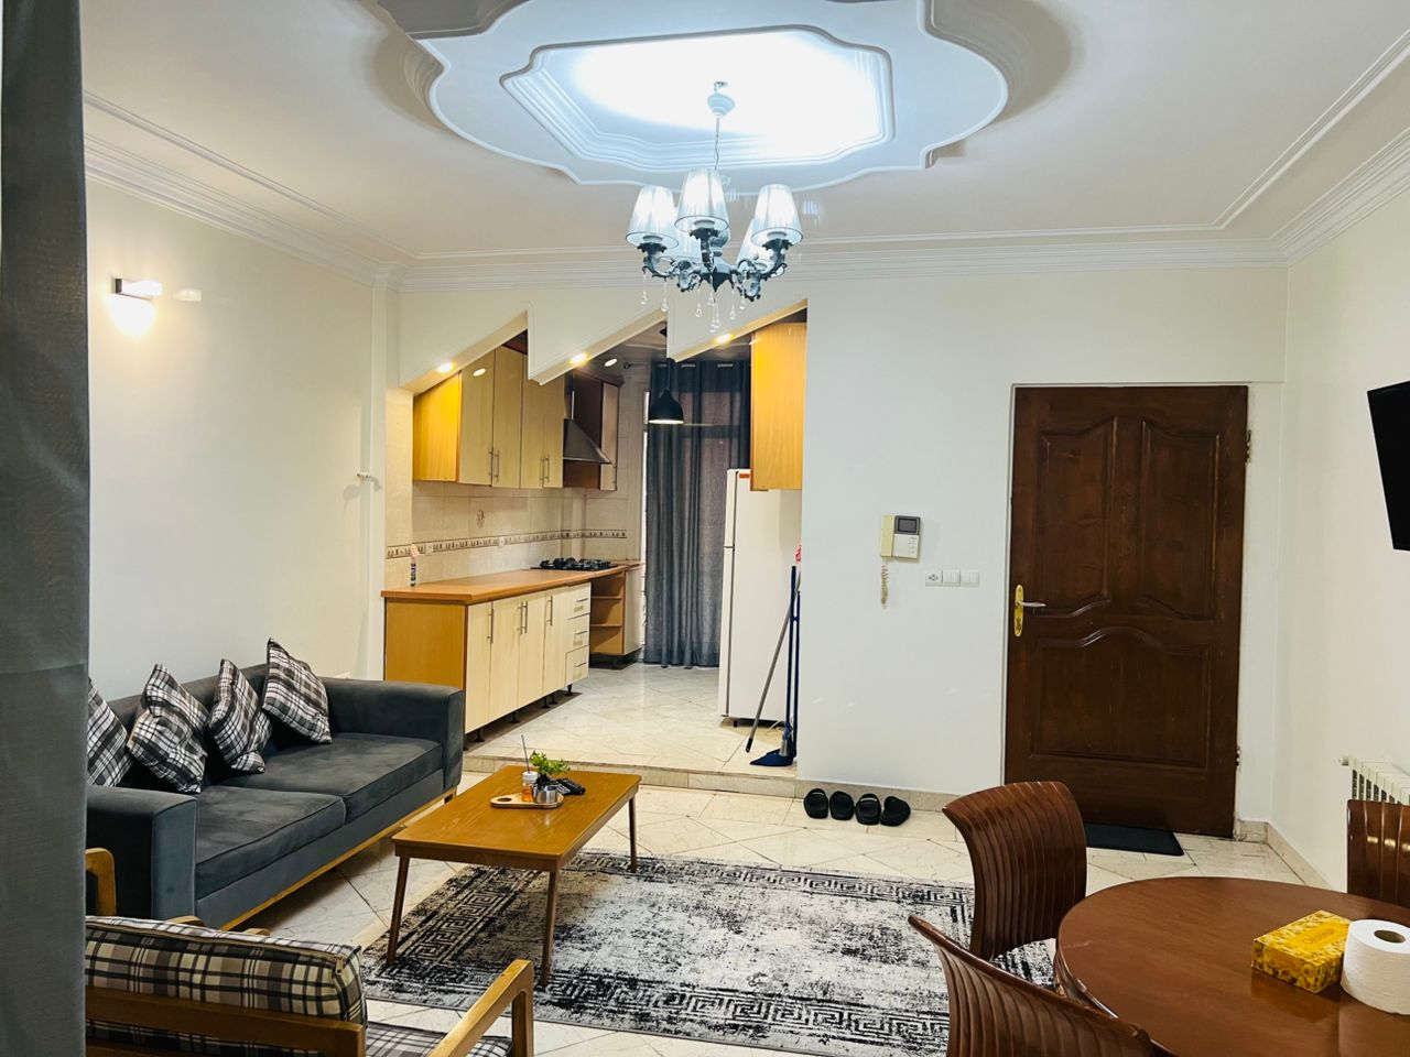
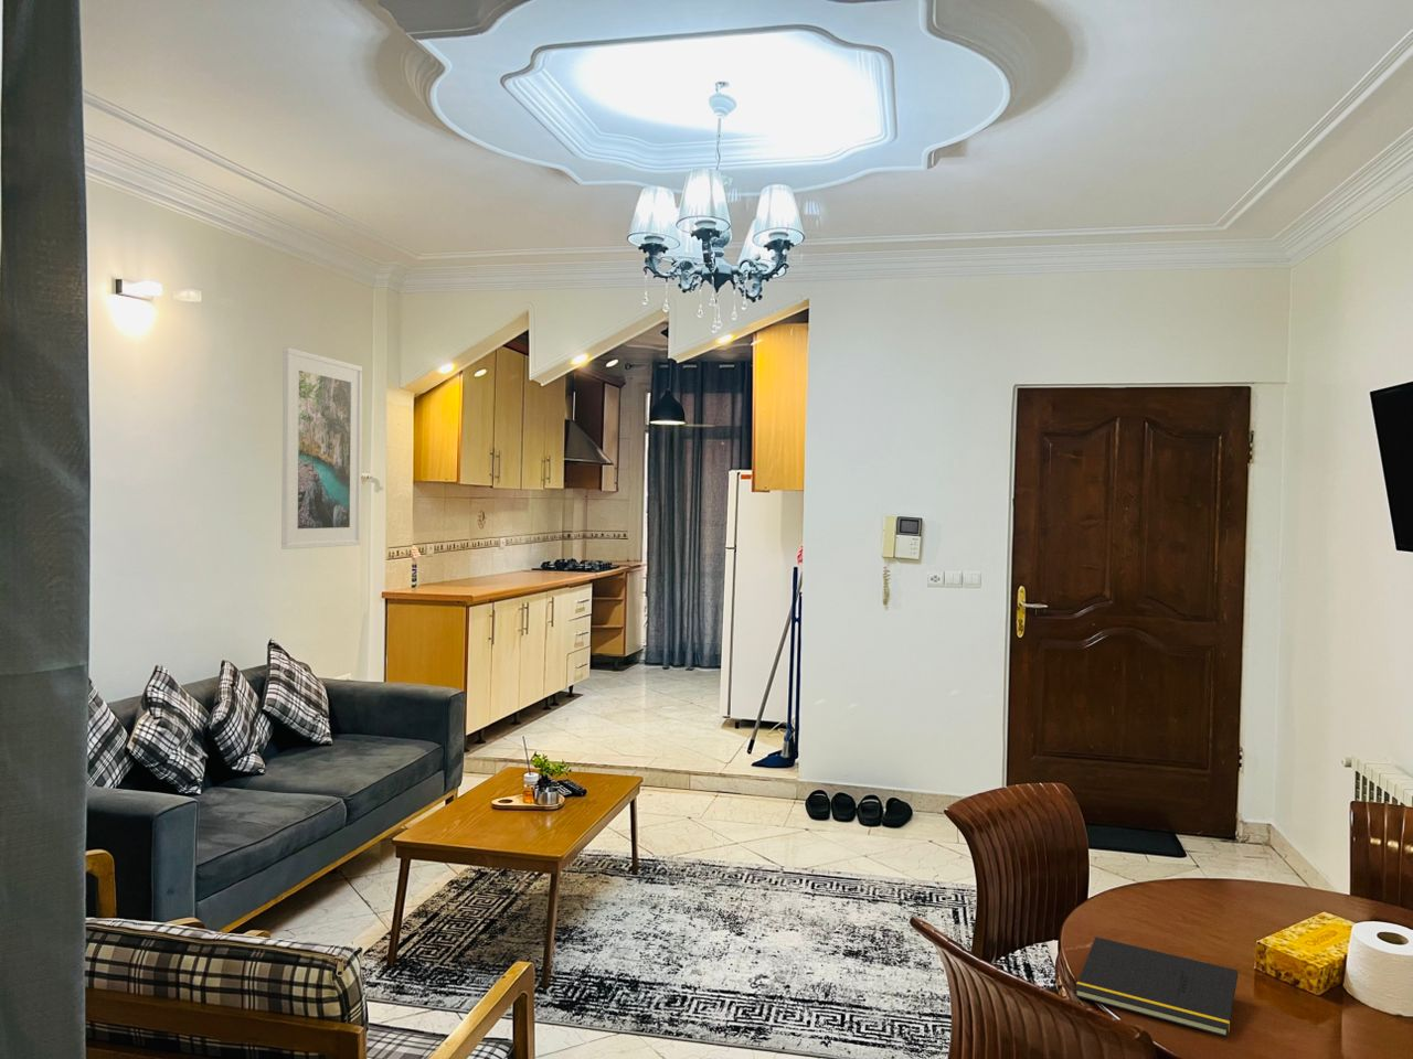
+ notepad [1074,936,1238,1038]
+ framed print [280,346,363,551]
